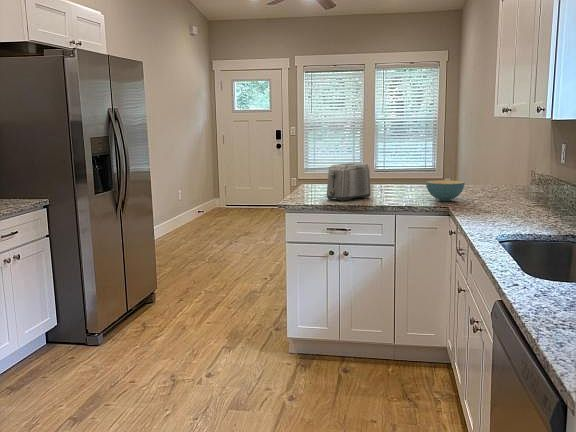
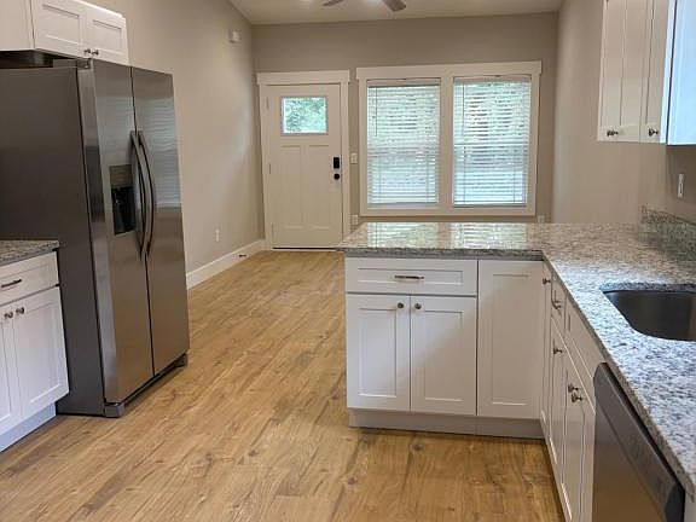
- toaster [326,162,372,202]
- cereal bowl [425,179,466,202]
